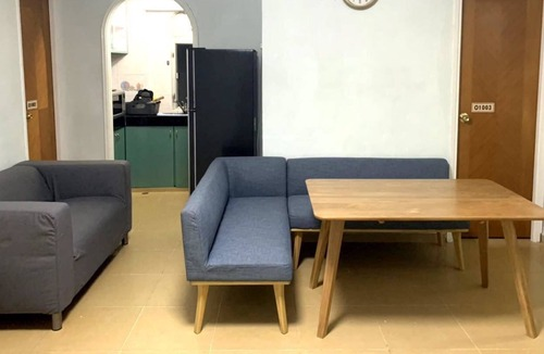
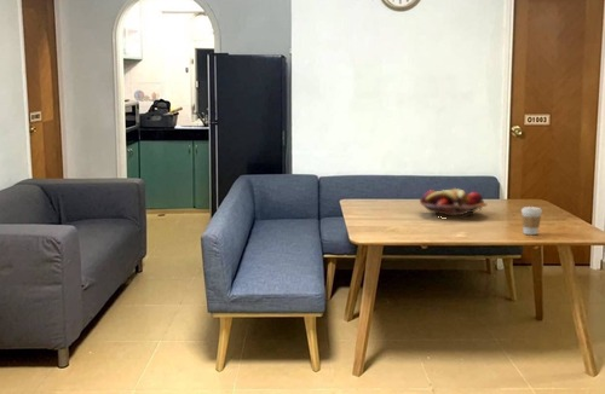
+ coffee cup [520,205,543,236]
+ fruit basket [419,187,488,219]
